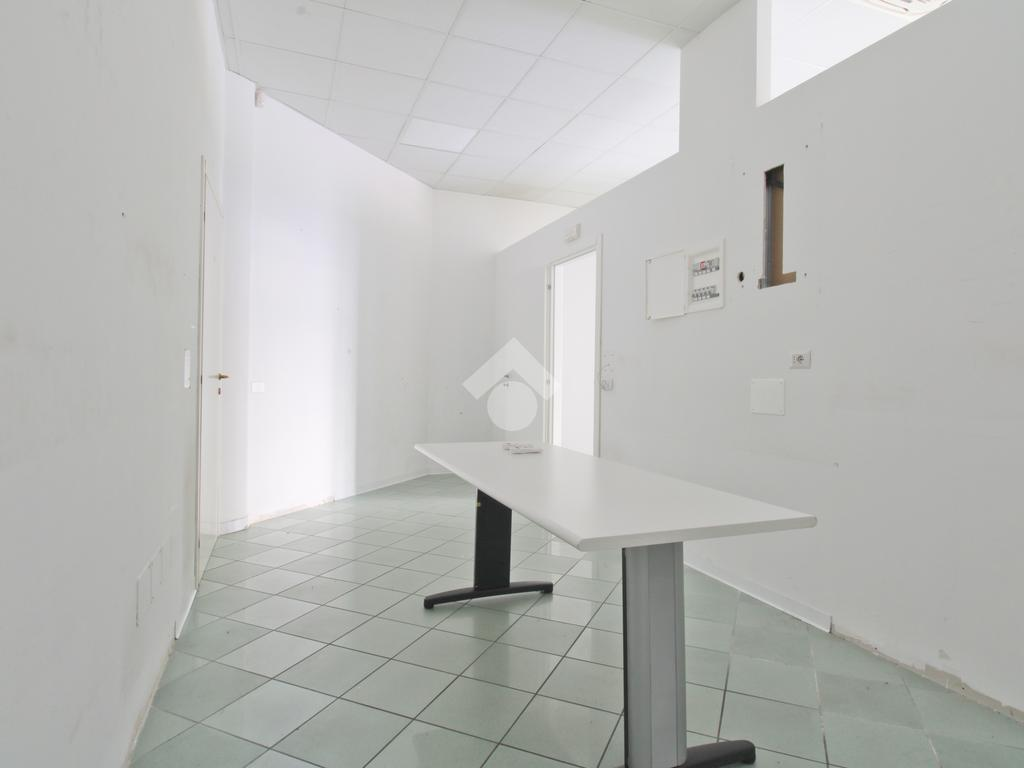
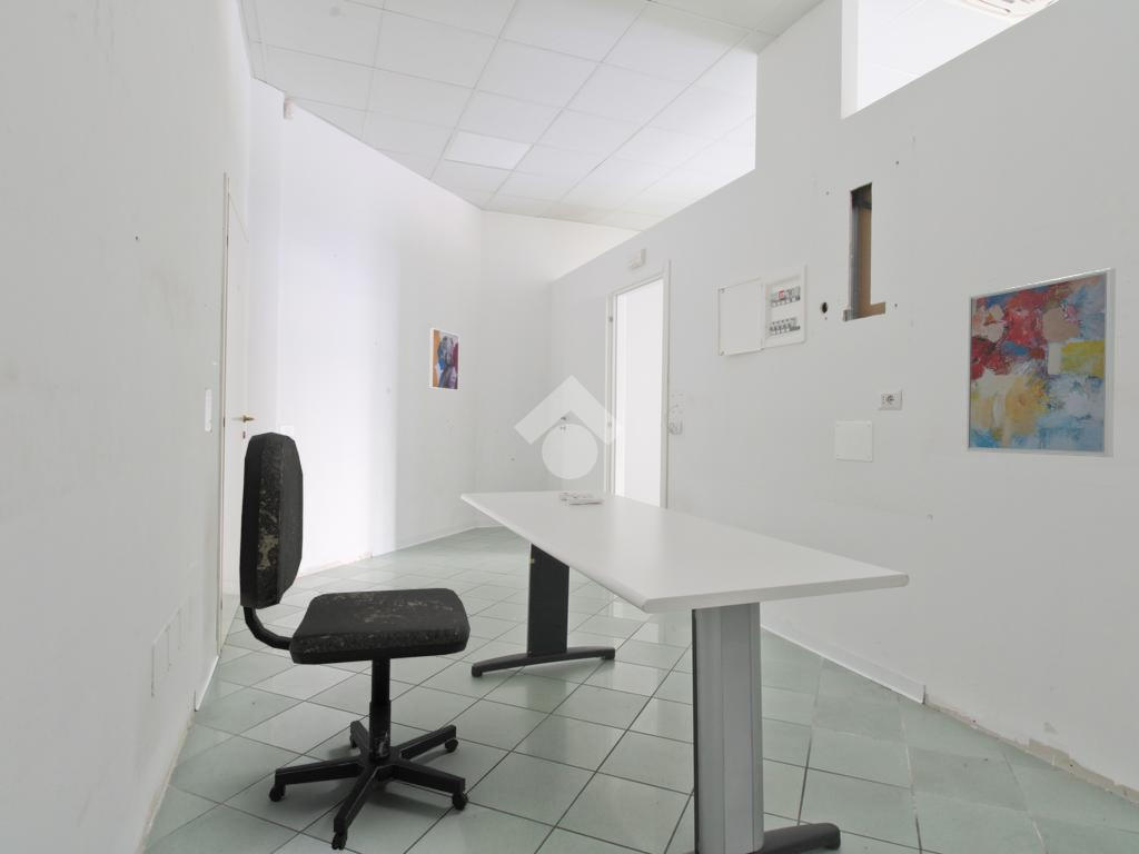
+ wall art [428,327,460,393]
+ wall art [965,267,1117,458]
+ office chair [238,431,472,852]
